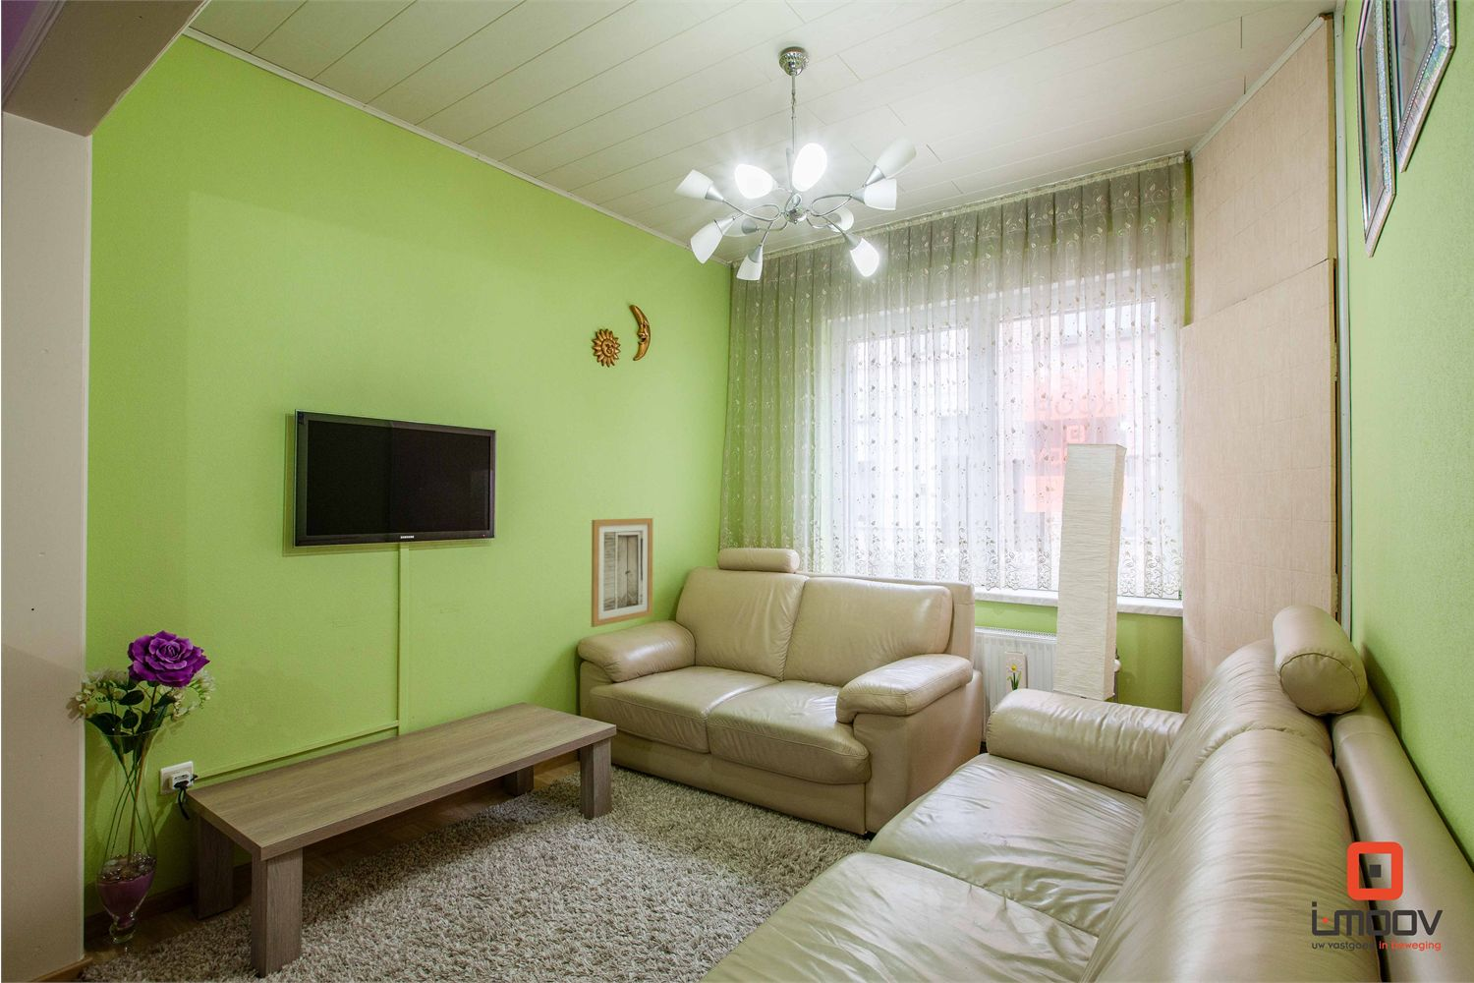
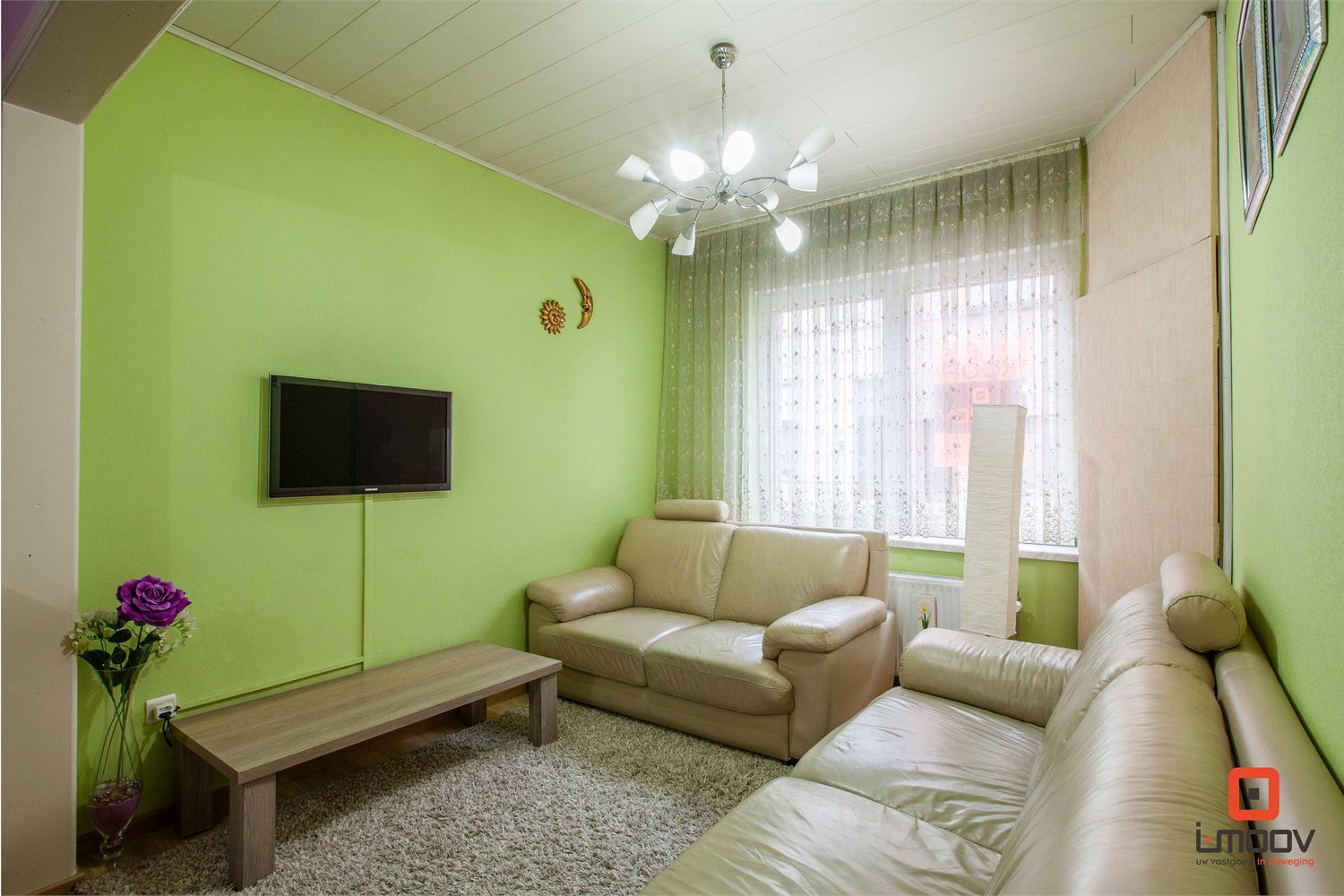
- wall art [590,517,654,629]
